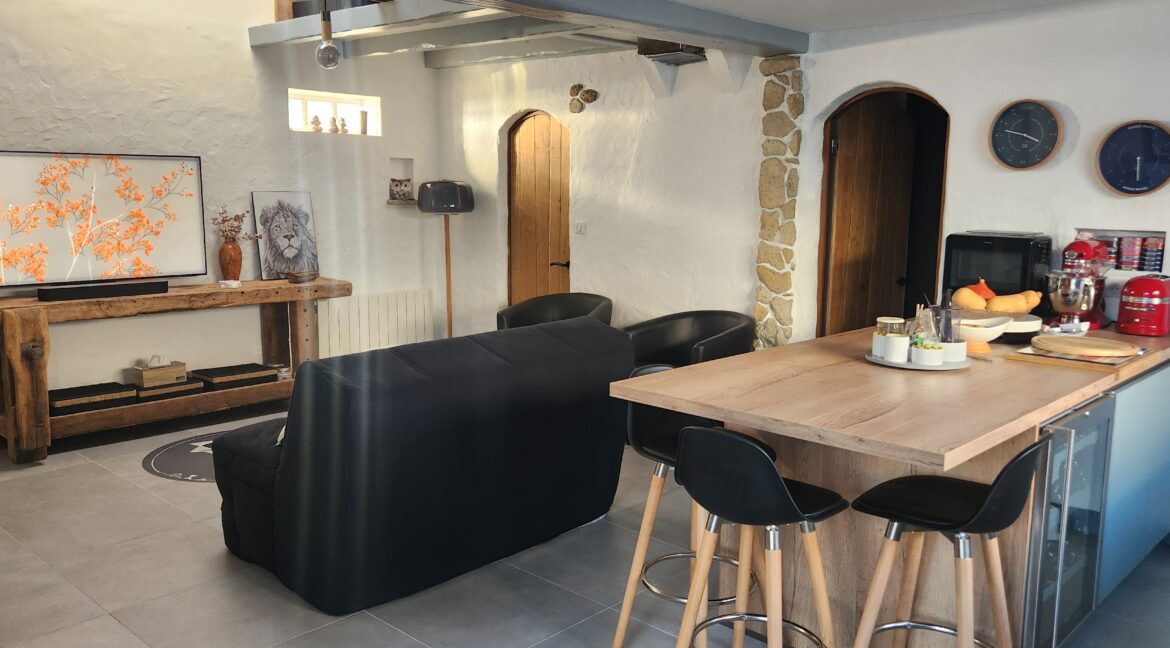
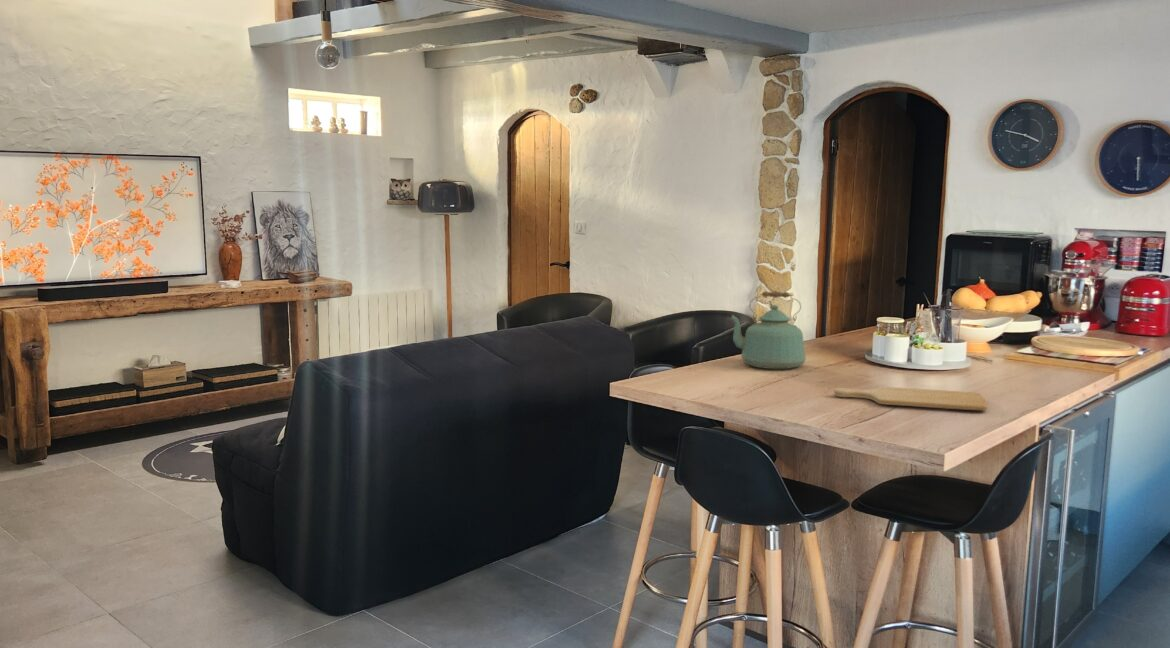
+ kettle [729,290,807,370]
+ chopping board [833,386,988,411]
